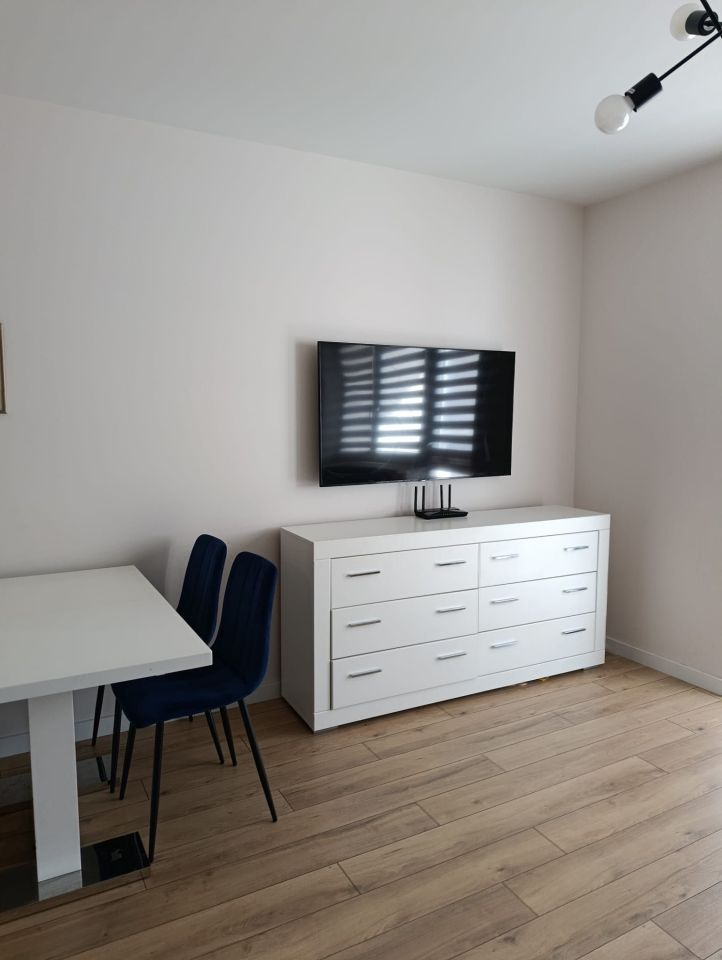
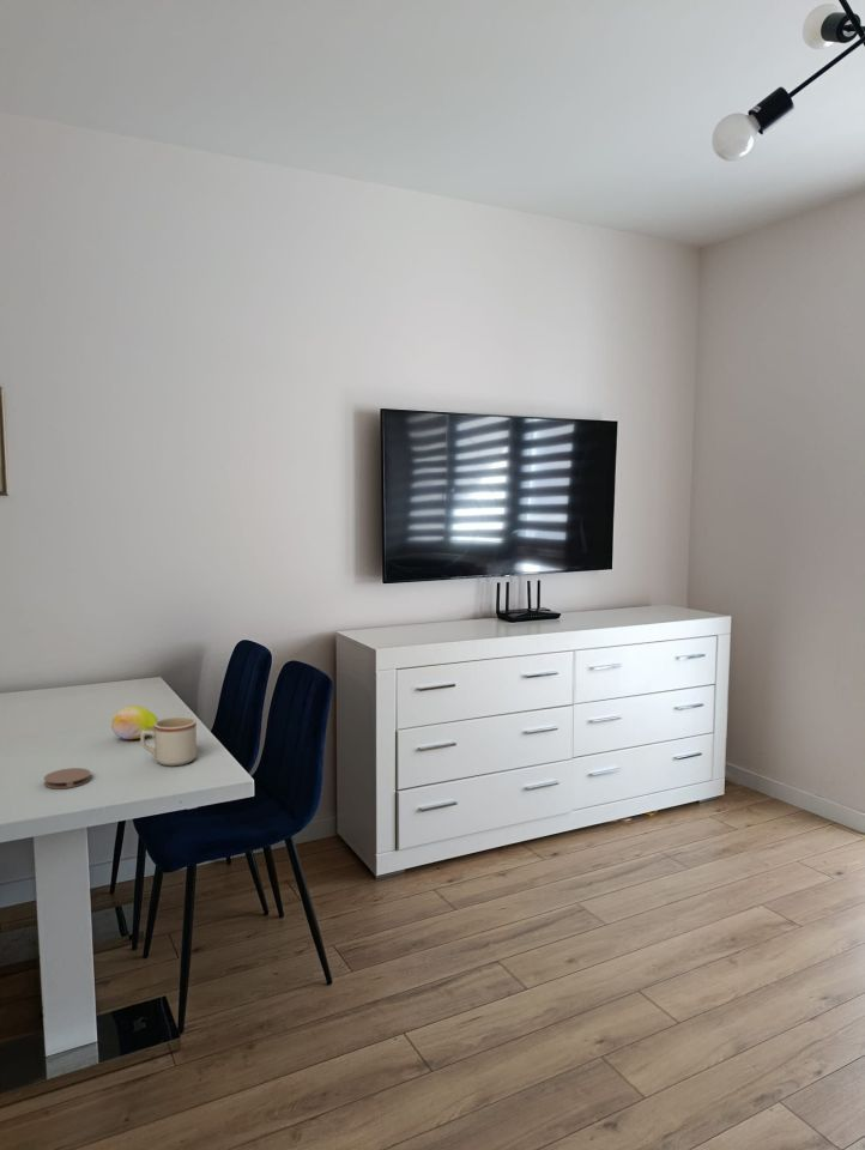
+ mug [139,715,198,767]
+ coaster [43,767,92,789]
+ fruit [110,704,159,740]
